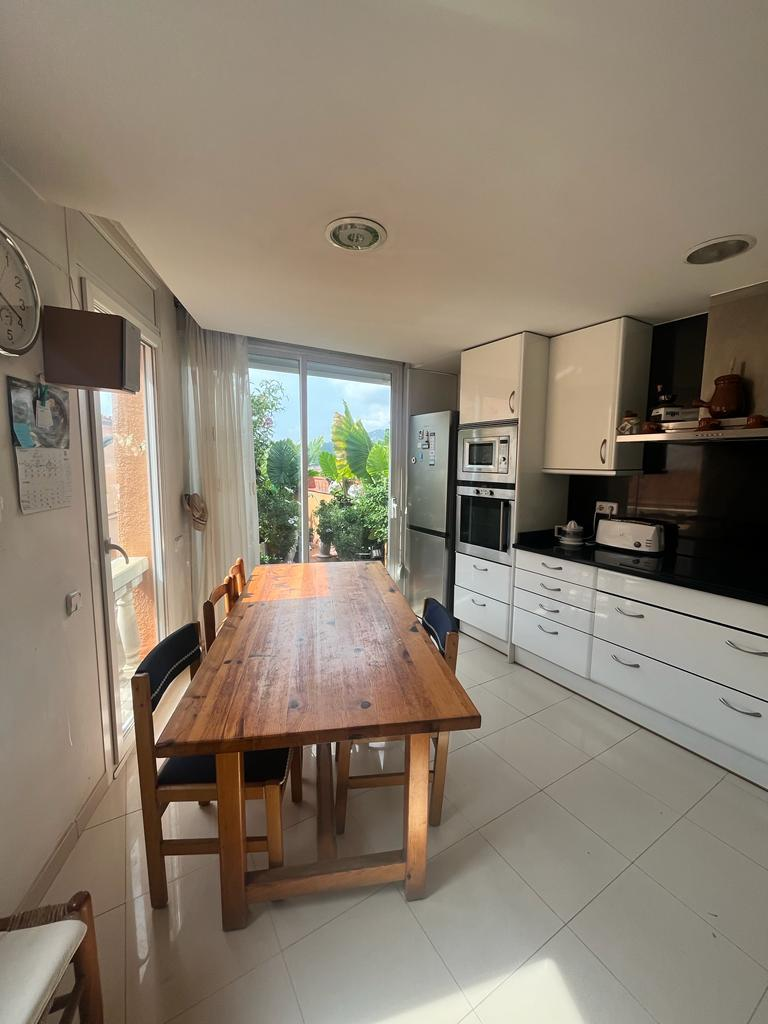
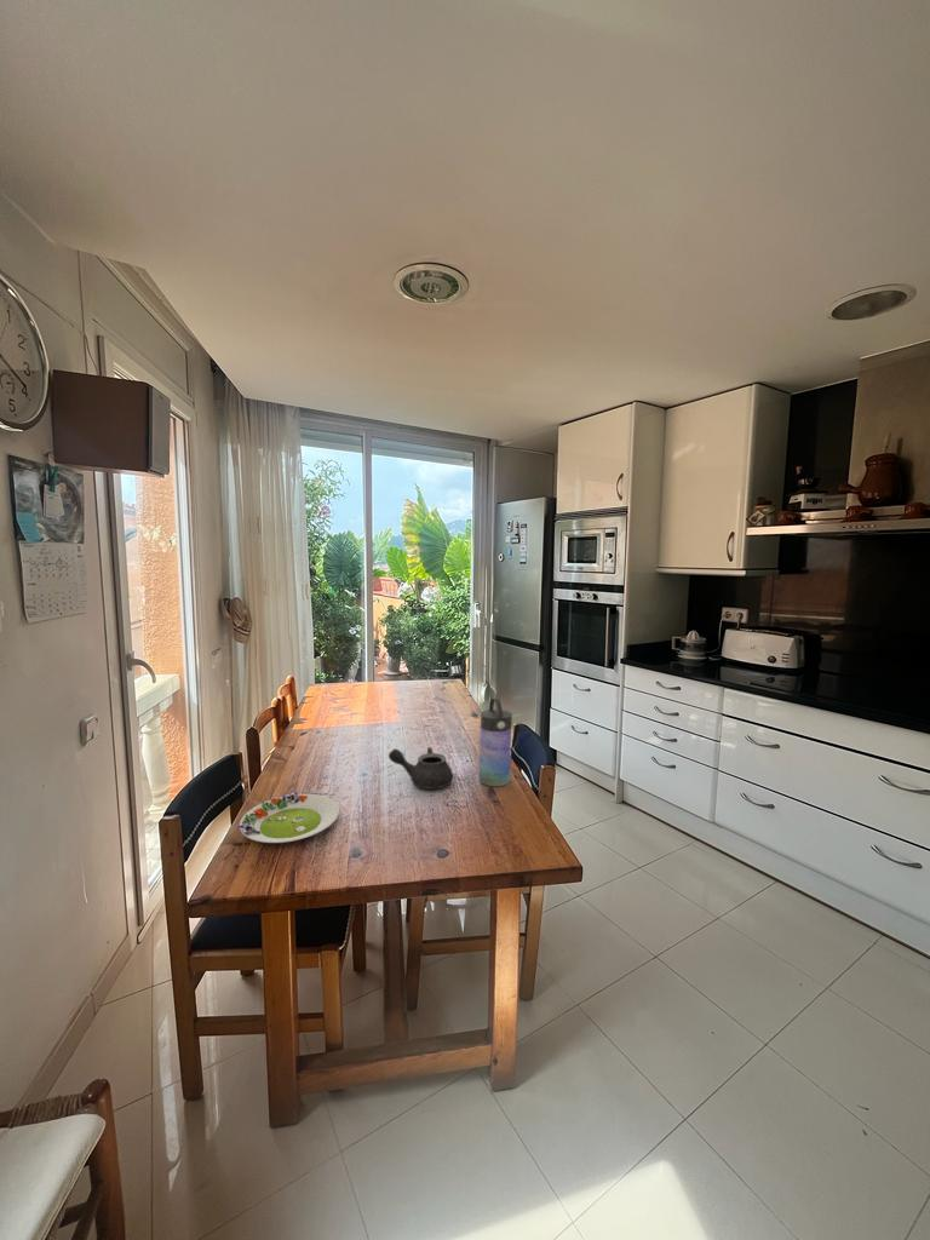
+ water bottle [478,696,513,787]
+ salad plate [237,791,340,844]
+ teapot [388,746,454,791]
